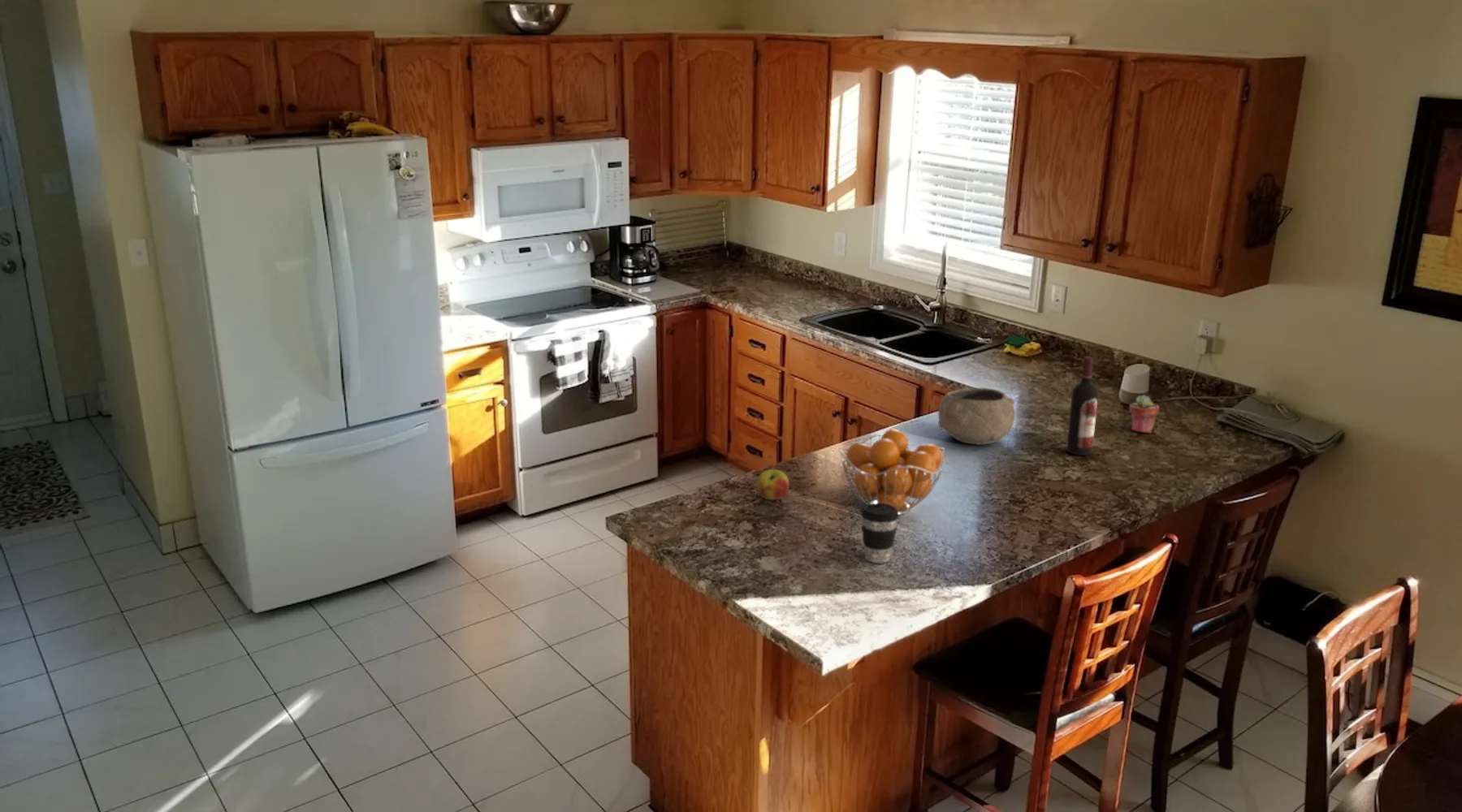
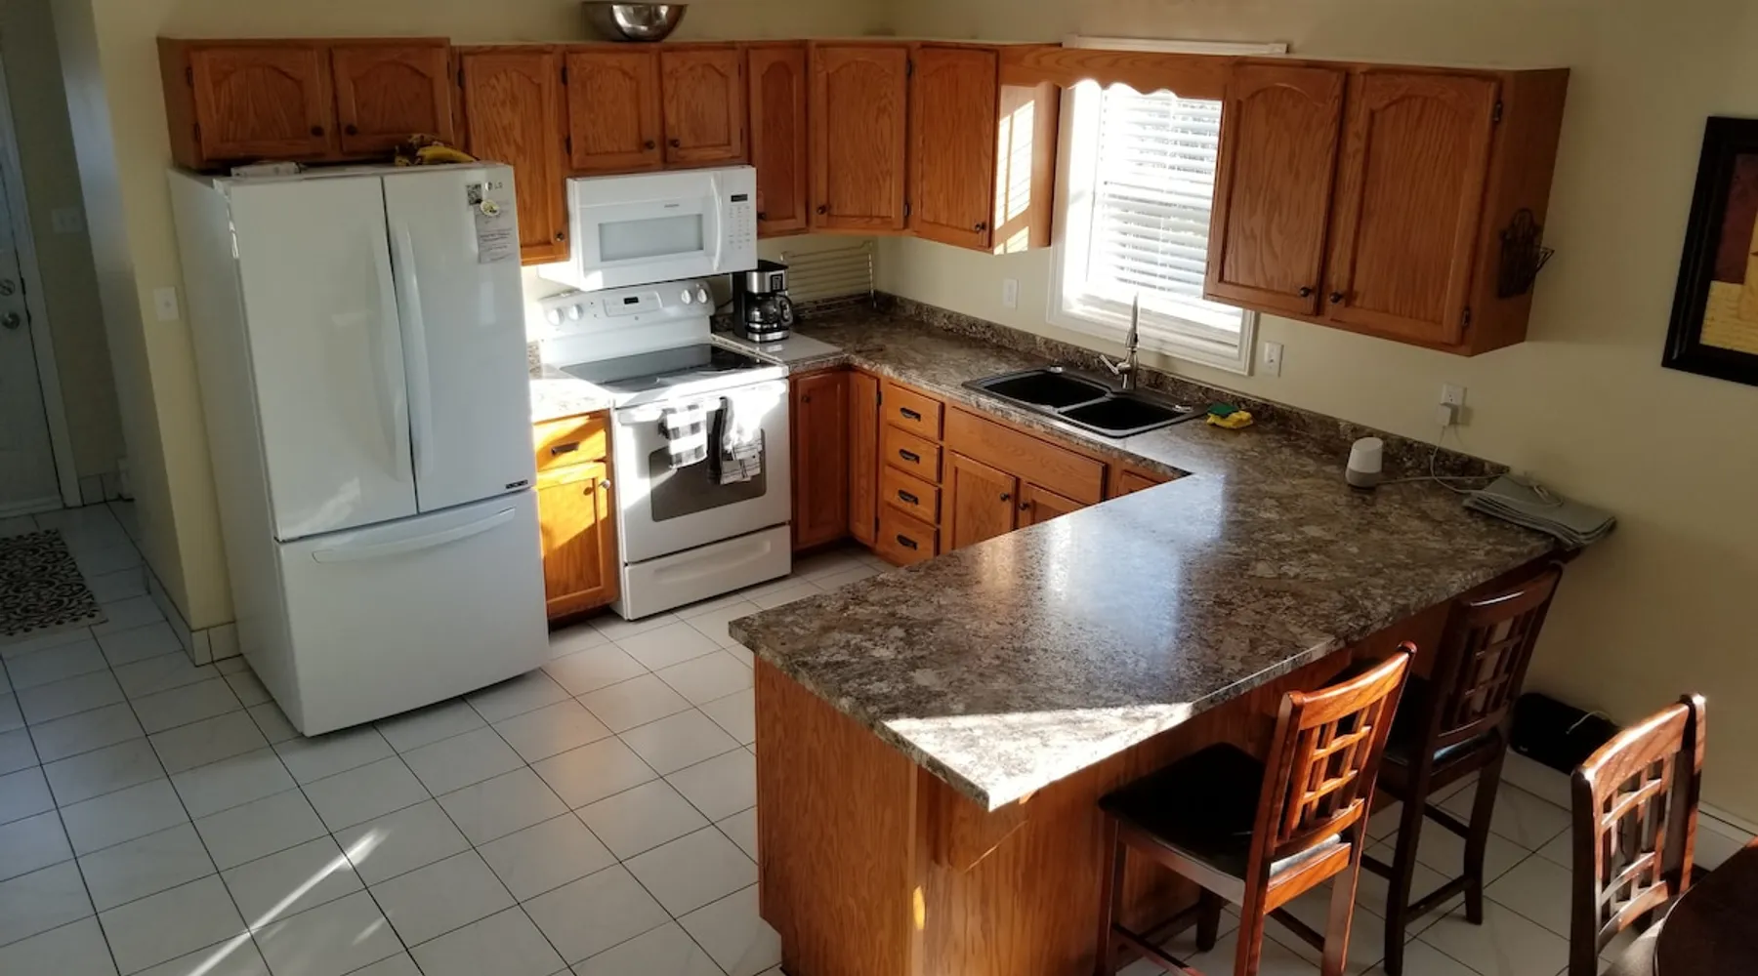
- wine bottle [1066,356,1099,456]
- fruit basket [839,429,947,516]
- coffee cup [860,503,900,564]
- potted succulent [1129,395,1160,434]
- bowl [937,387,1016,446]
- apple [755,469,790,501]
